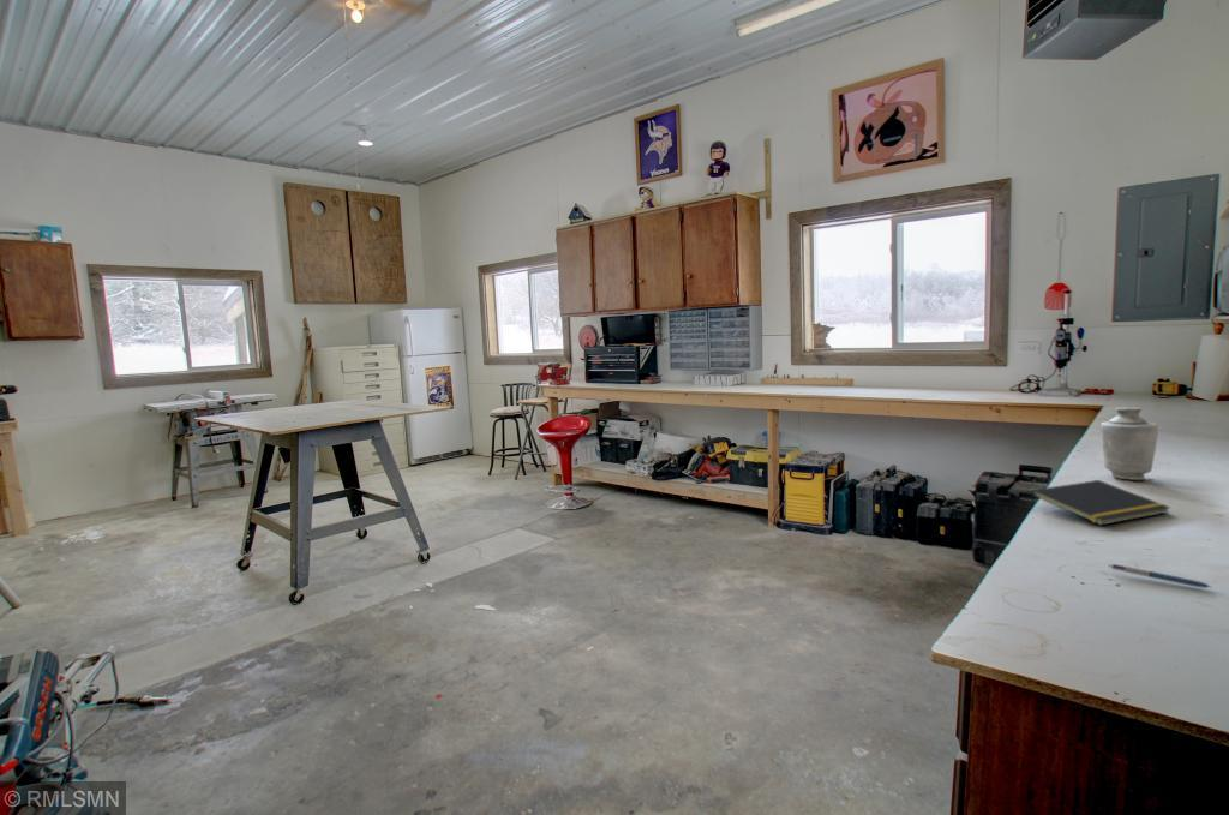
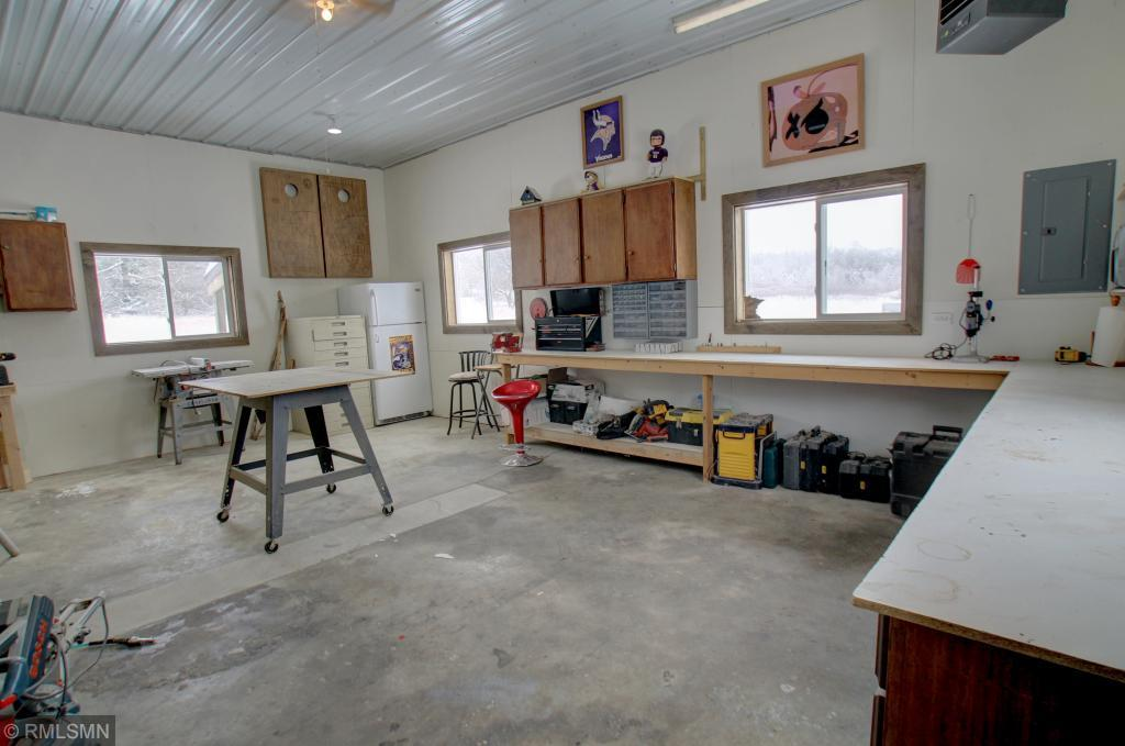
- notepad [1029,479,1171,526]
- vase [1099,406,1159,481]
- pen [1107,563,1212,589]
